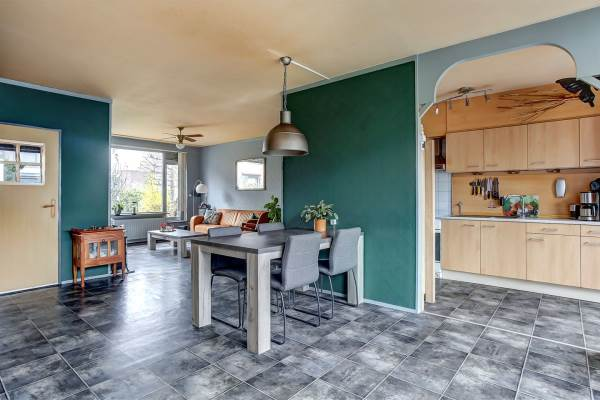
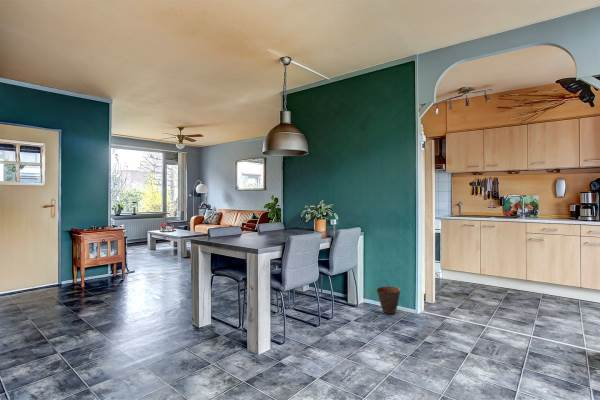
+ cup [376,285,401,315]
